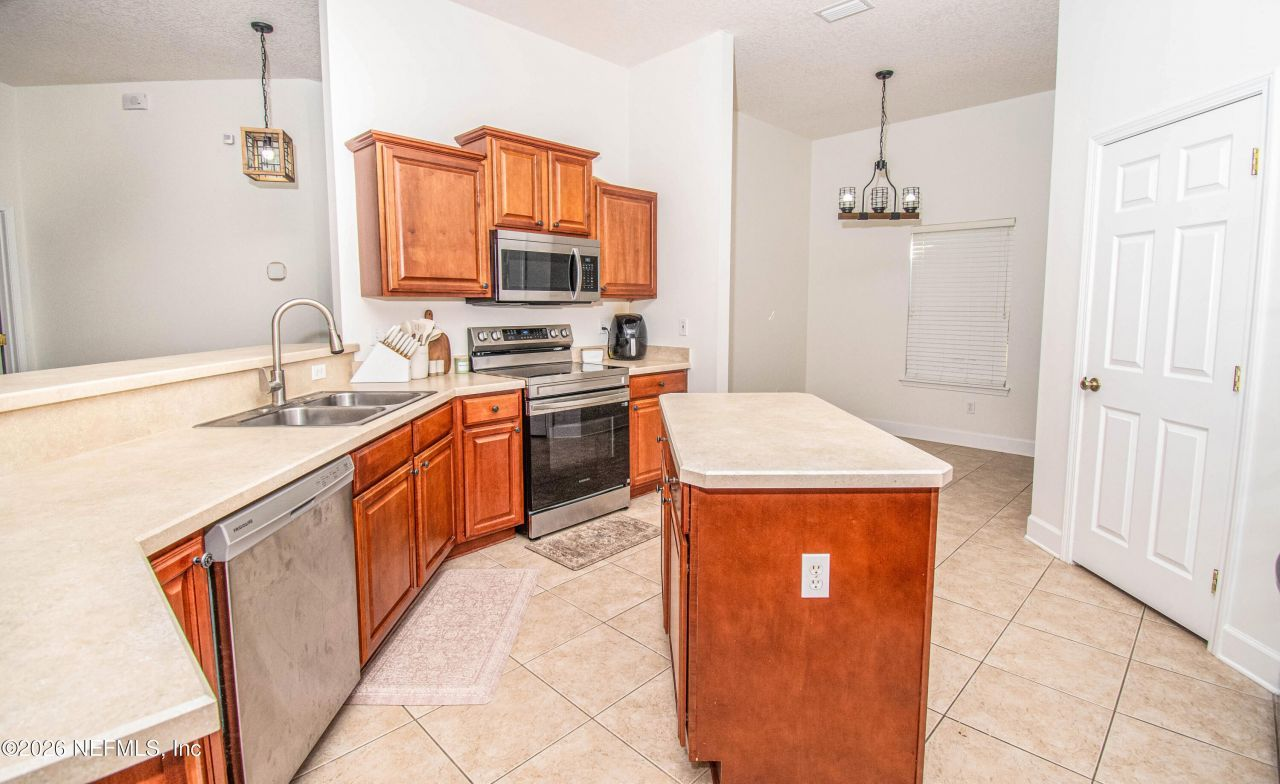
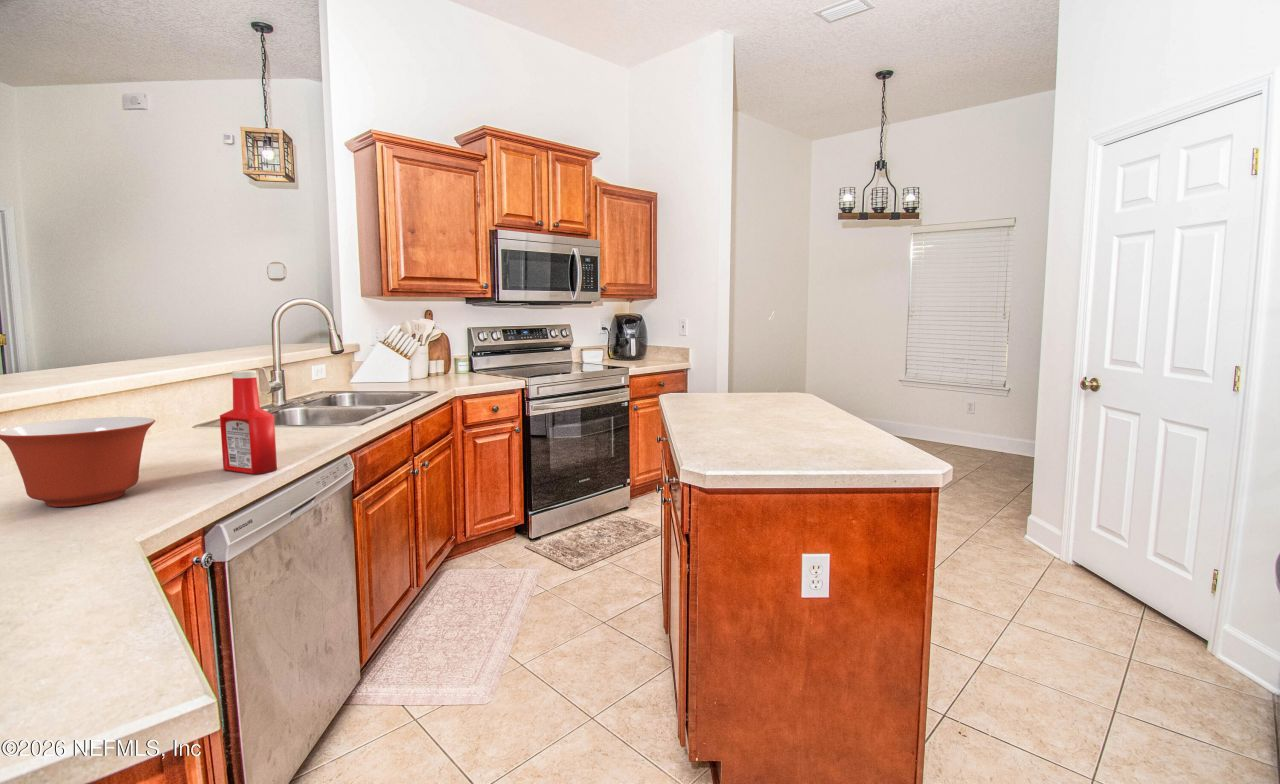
+ mixing bowl [0,416,156,508]
+ soap bottle [219,369,278,475]
